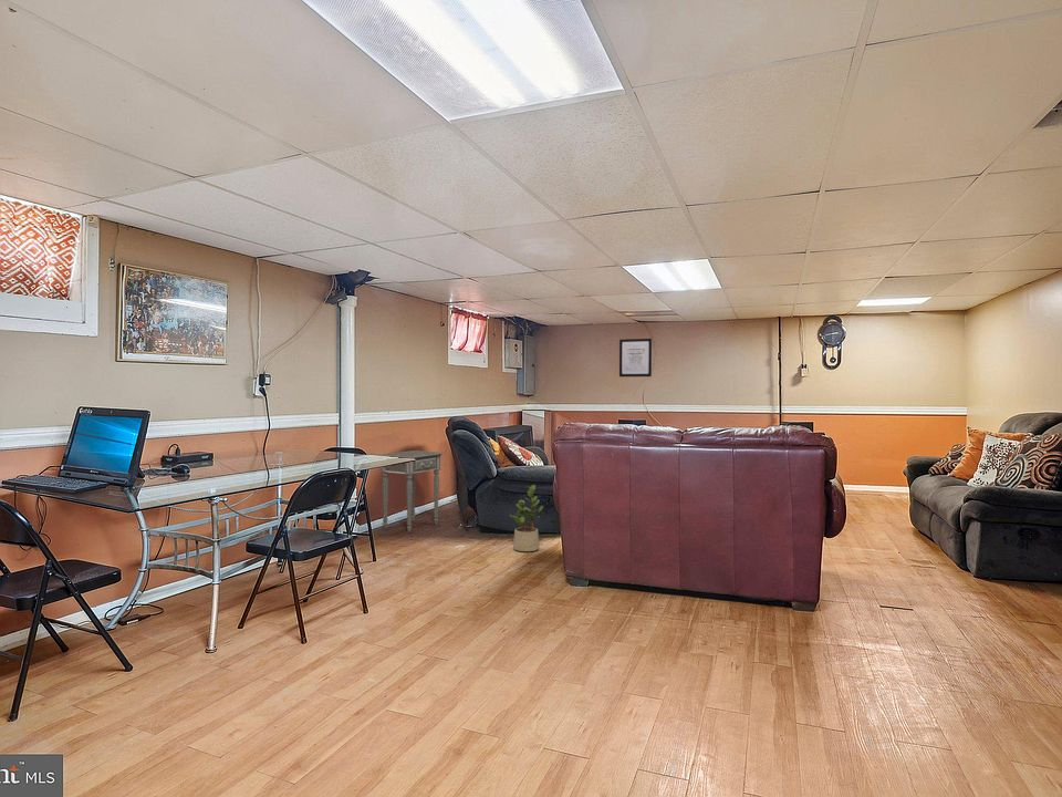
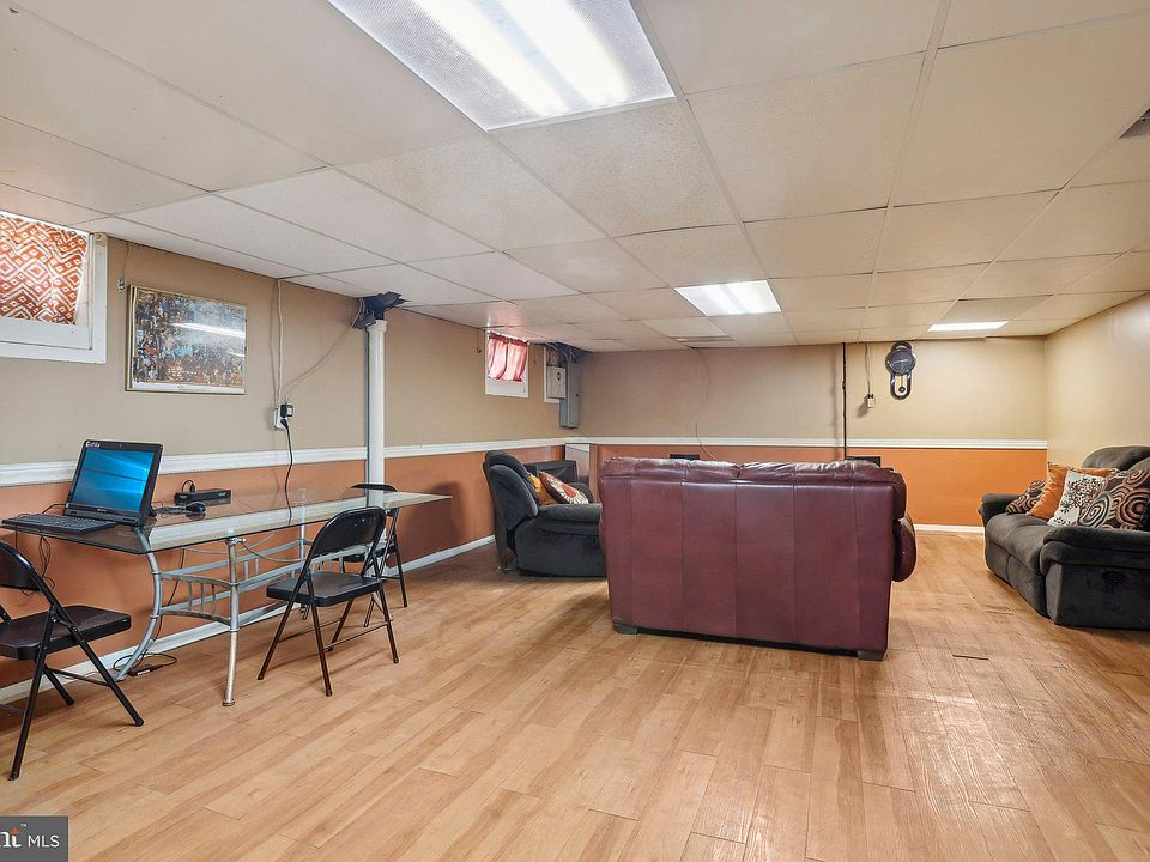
- wall art [618,338,653,377]
- side table [381,449,445,534]
- potted plant [508,484,544,552]
